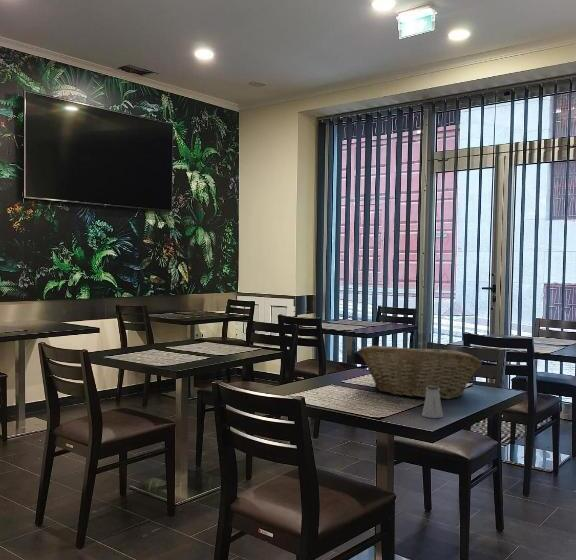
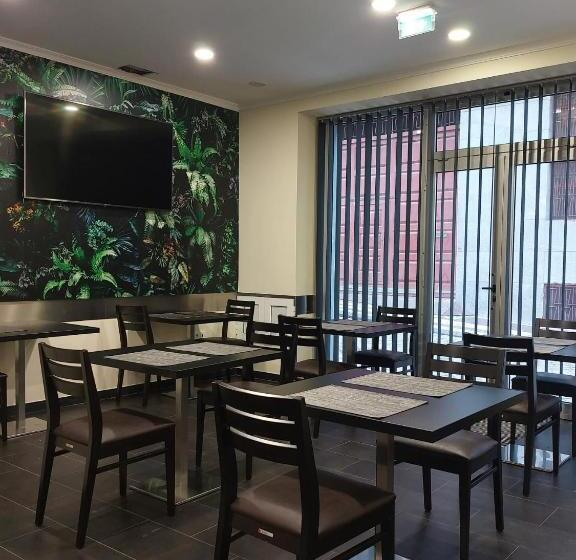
- fruit basket [357,345,482,400]
- saltshaker [421,386,444,419]
